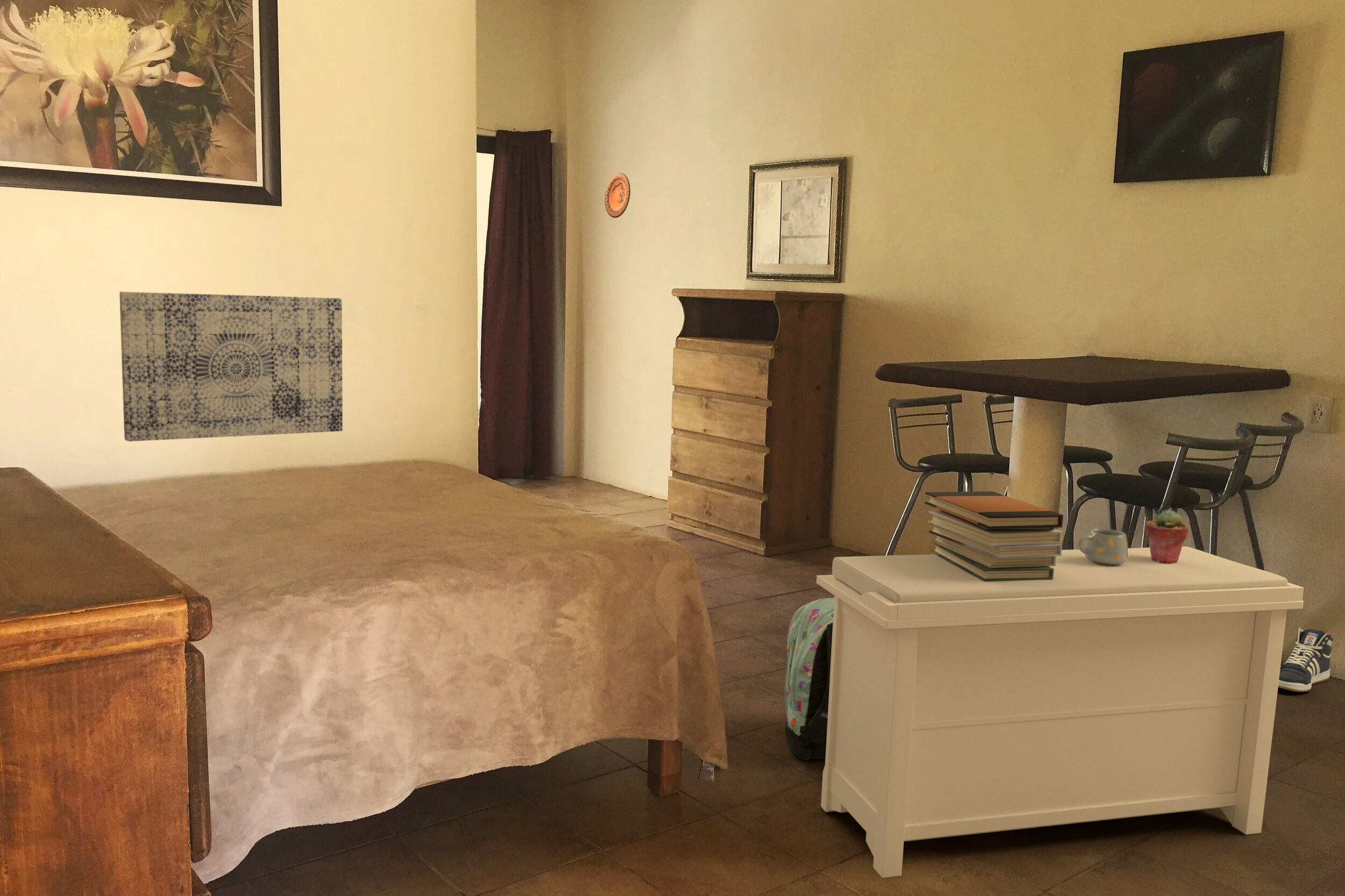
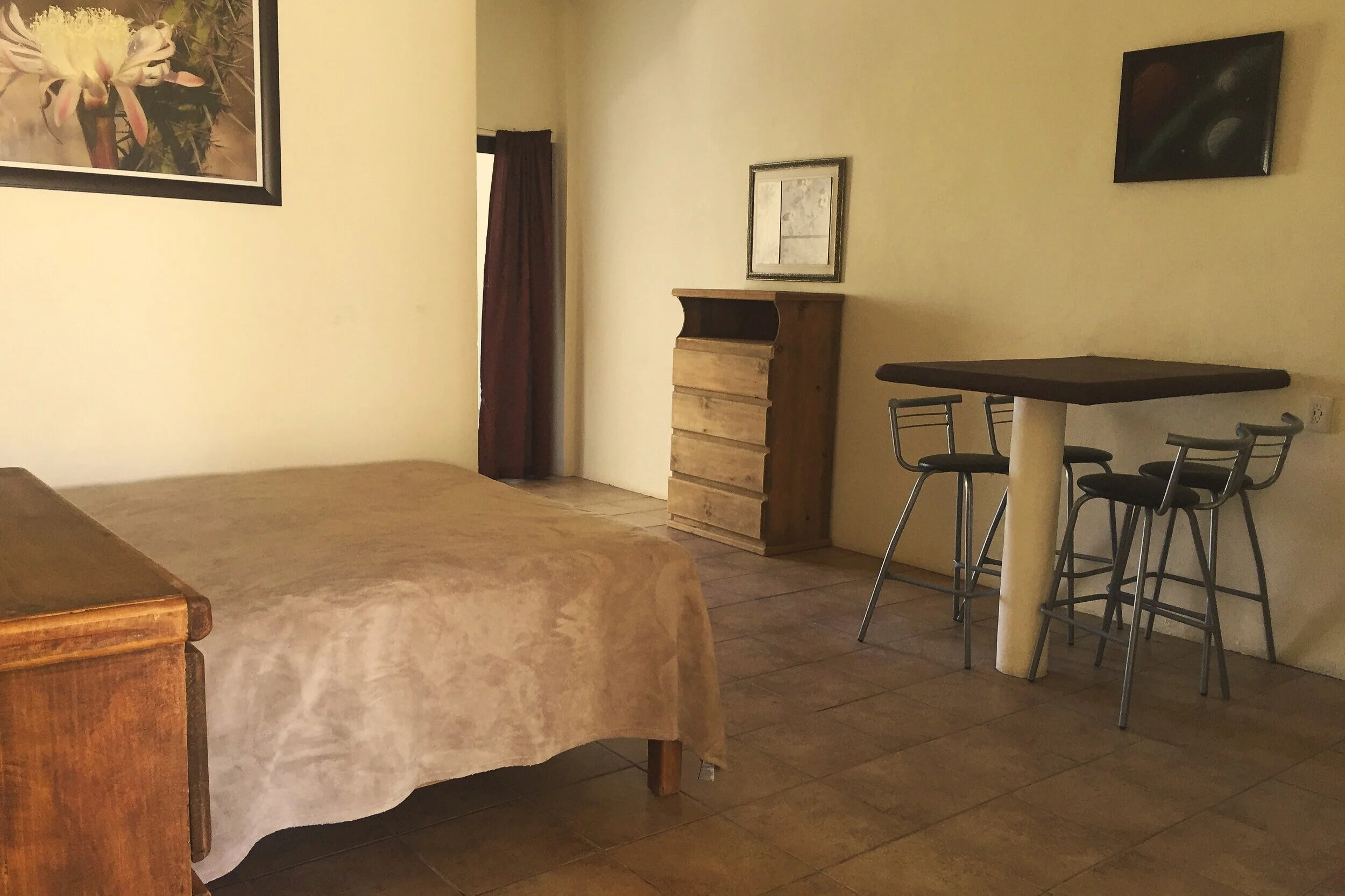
- wall art [119,291,343,442]
- backpack [784,598,834,761]
- bench [816,546,1304,878]
- potted succulent [1144,509,1189,563]
- decorative plate [604,172,631,218]
- sneaker [1278,627,1333,693]
- book stack [924,491,1064,581]
- mug [1078,528,1129,565]
